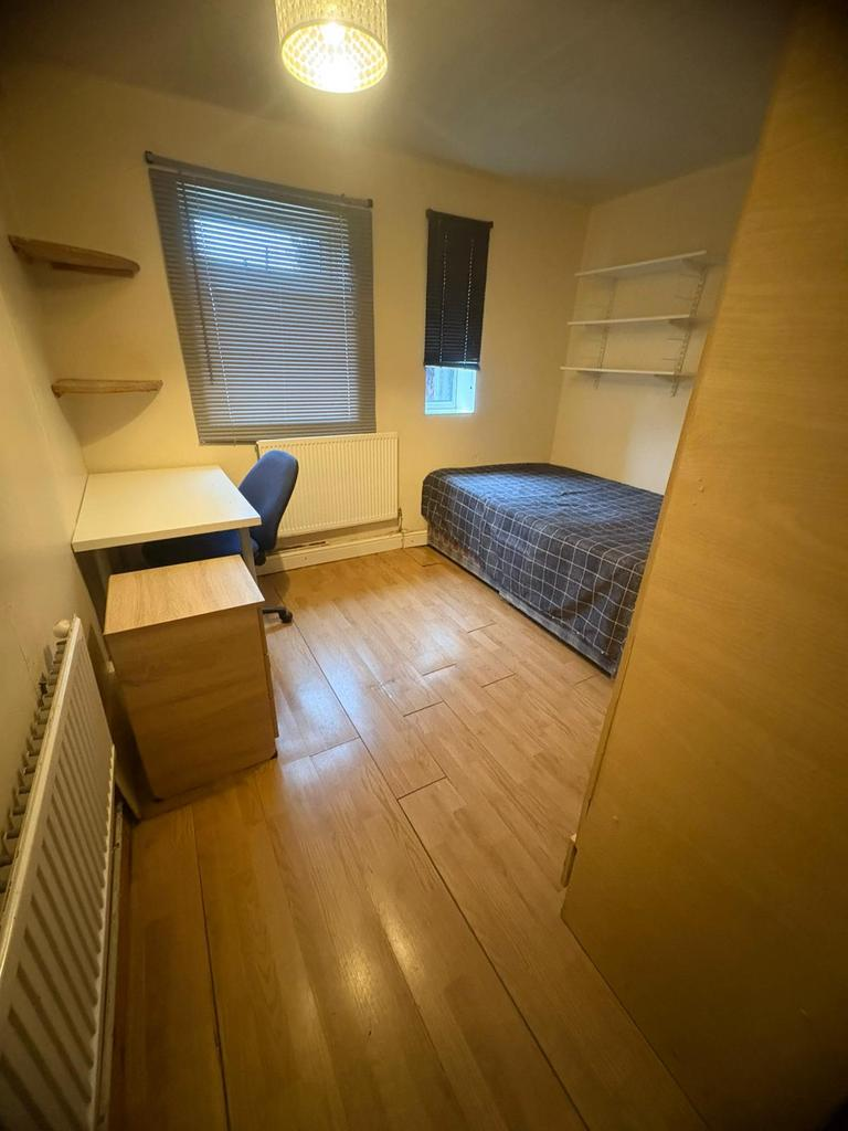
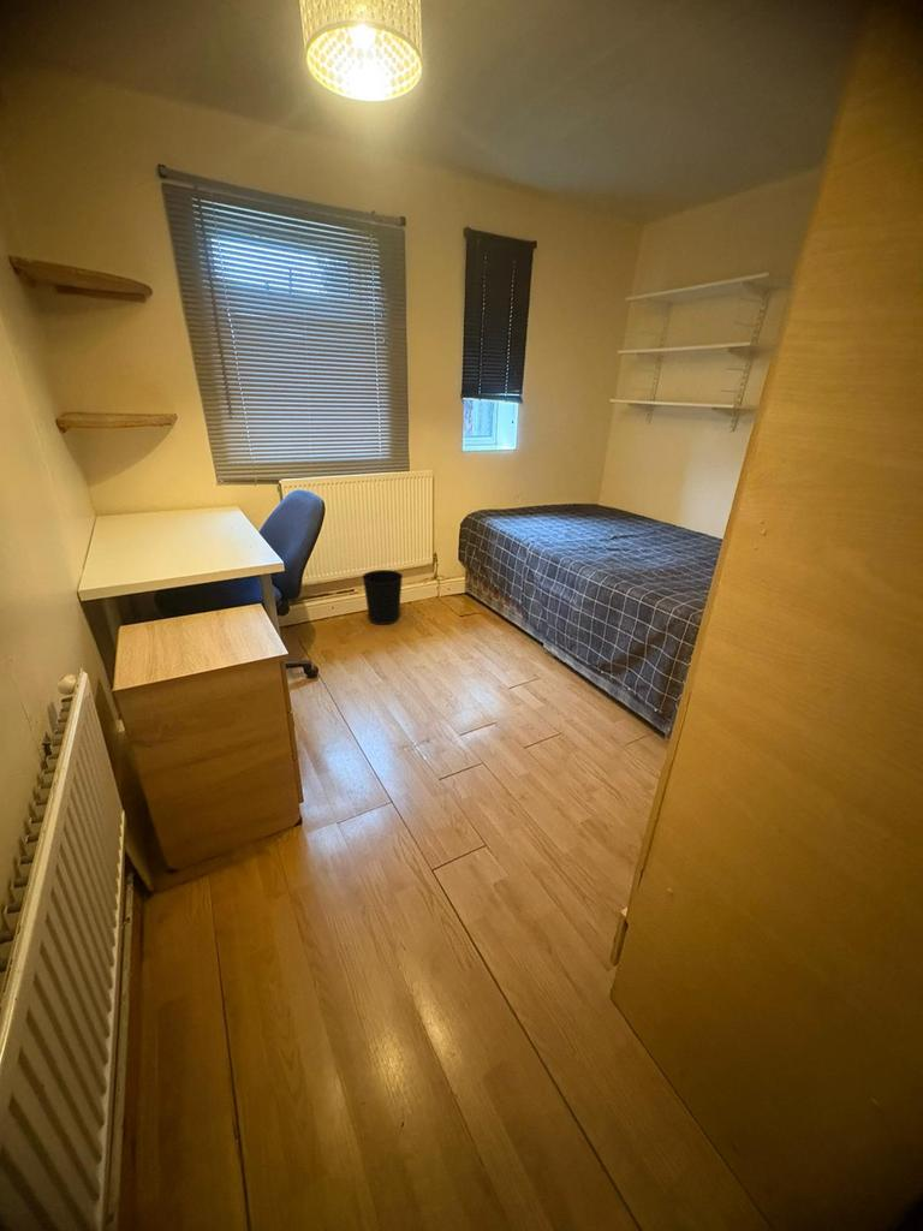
+ wastebasket [361,569,404,626]
